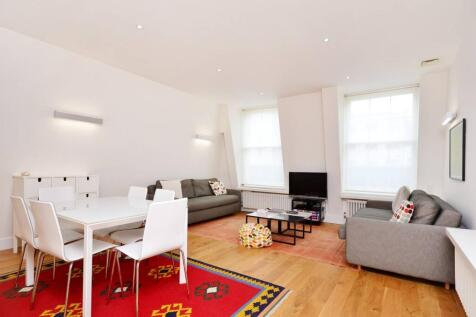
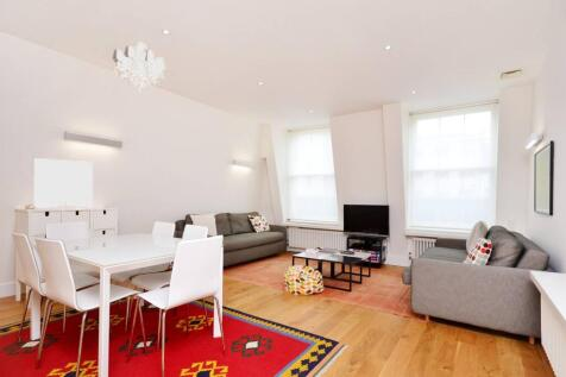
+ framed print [33,157,94,209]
+ chandelier [111,40,166,93]
